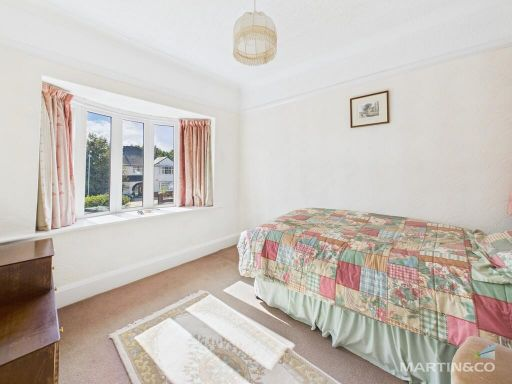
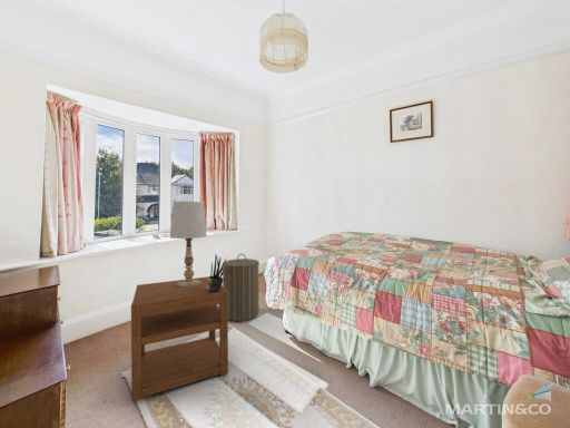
+ laundry hamper [222,253,261,322]
+ table lamp [169,201,208,288]
+ potted plant [207,254,227,292]
+ nightstand [130,275,229,403]
